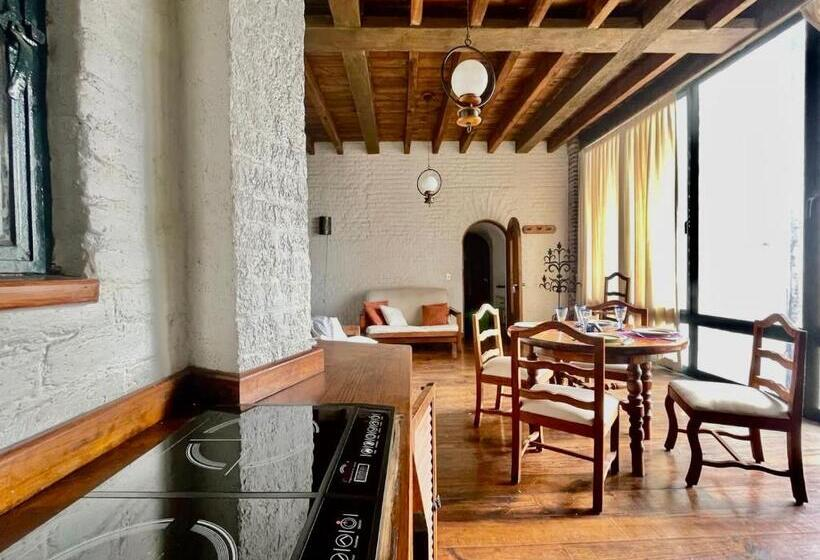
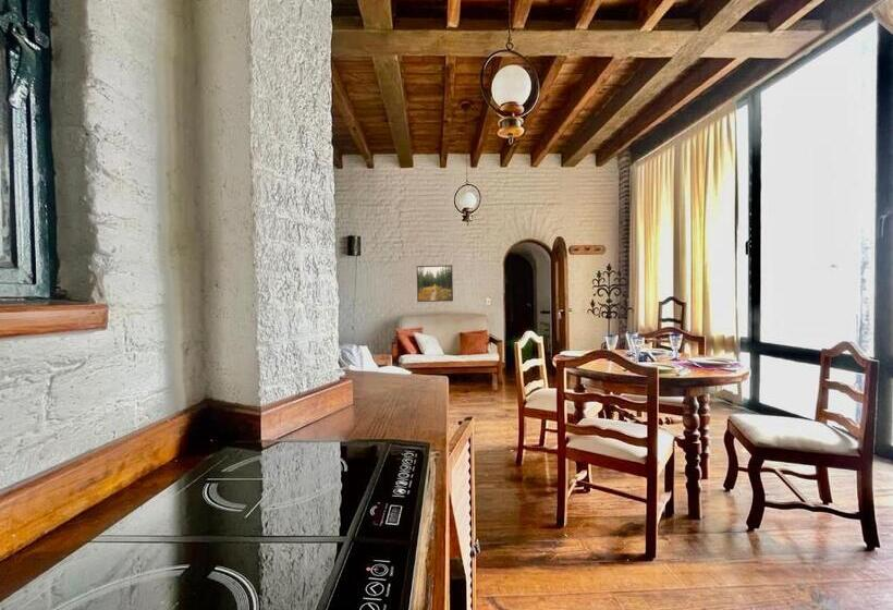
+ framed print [416,264,454,303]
